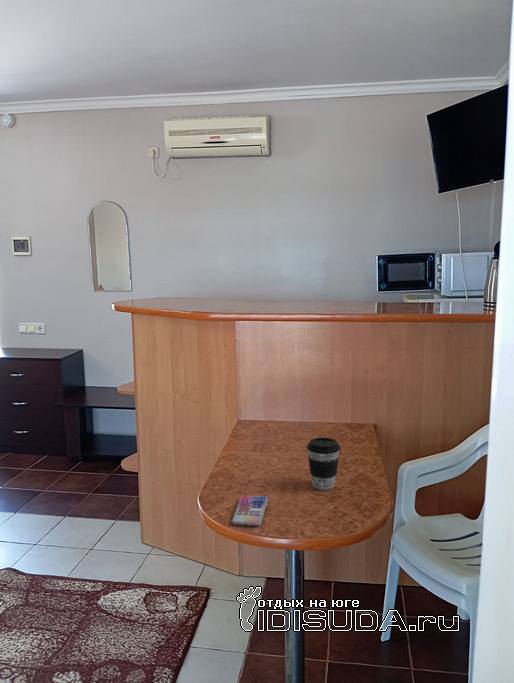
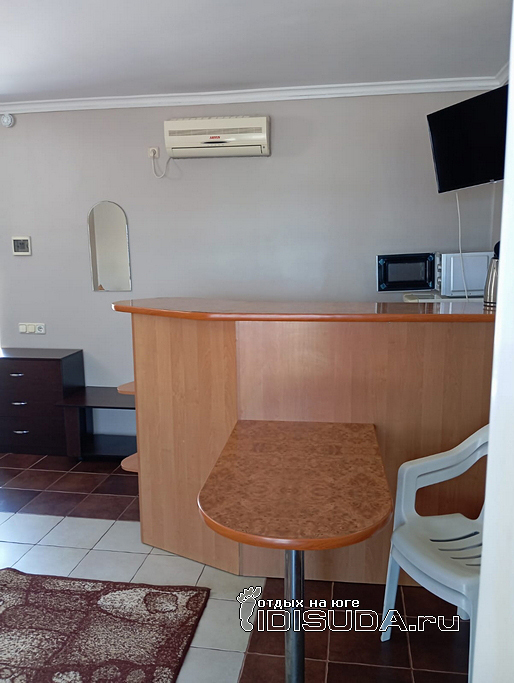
- coffee cup [306,437,341,491]
- smartphone [231,495,269,527]
